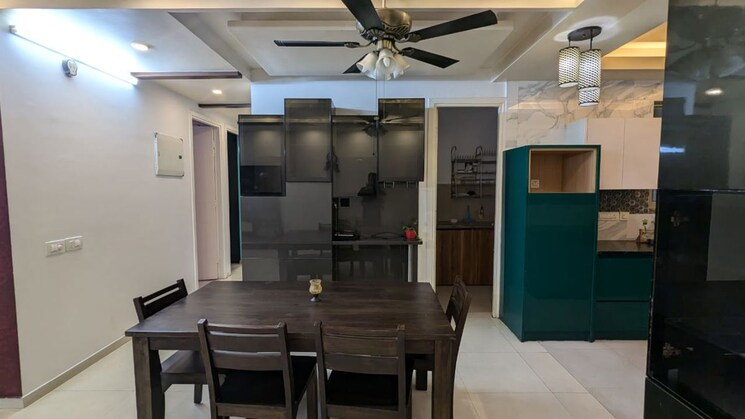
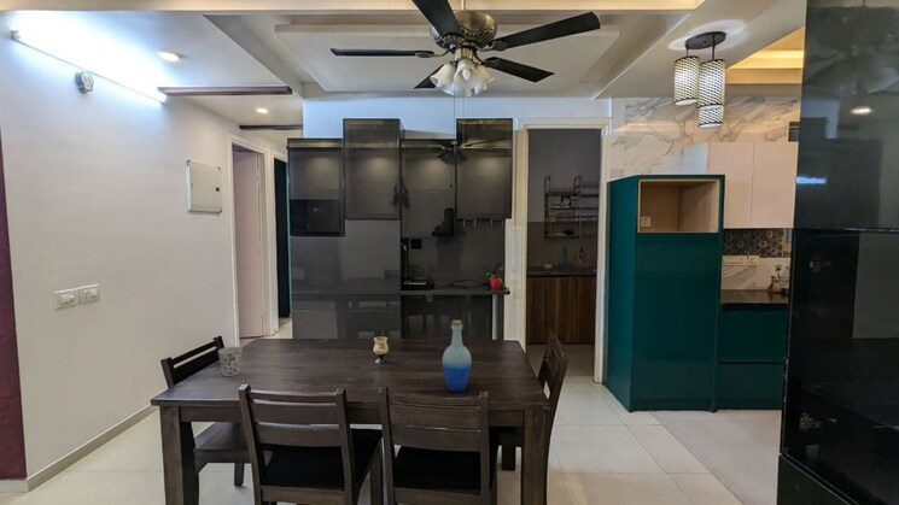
+ cup [217,346,244,377]
+ bottle [440,319,473,392]
